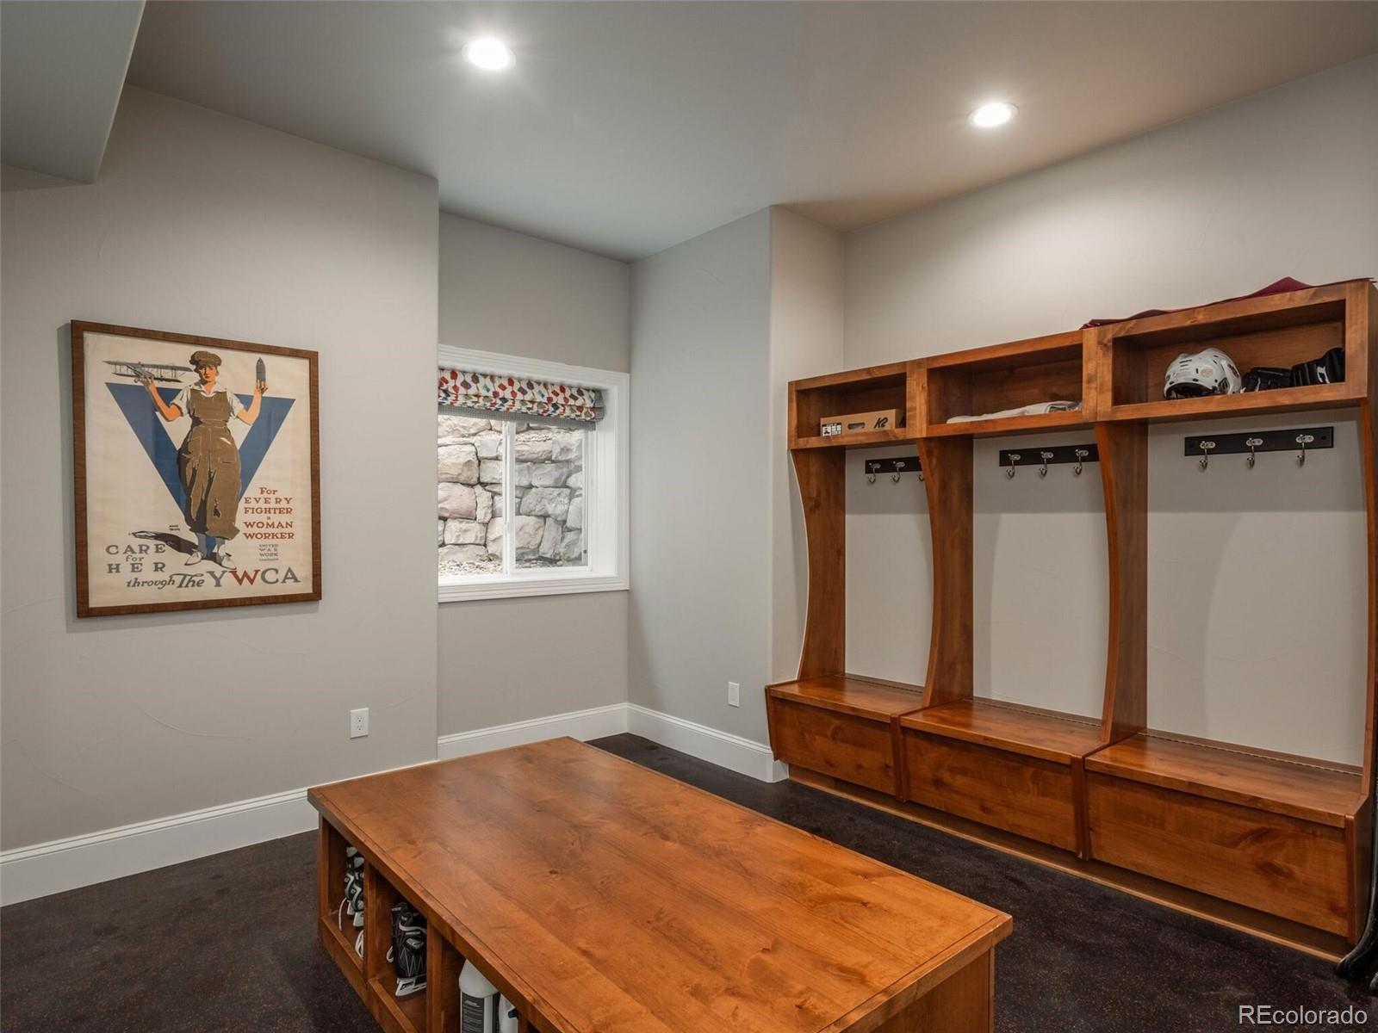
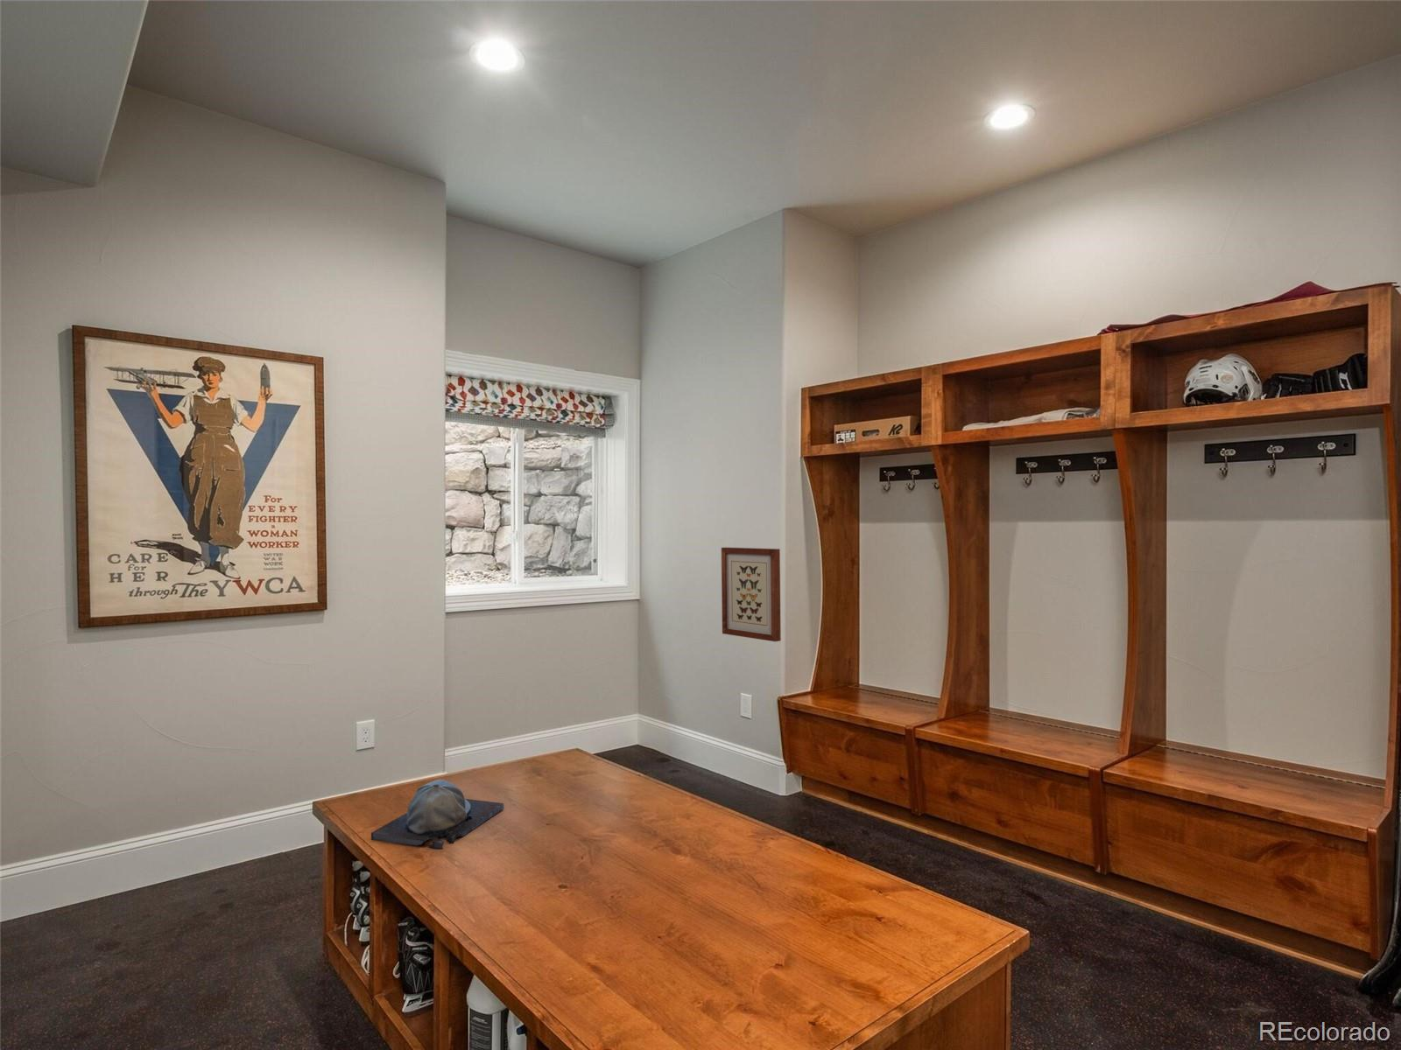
+ baseball cap [371,779,505,849]
+ wall art [720,547,782,642]
